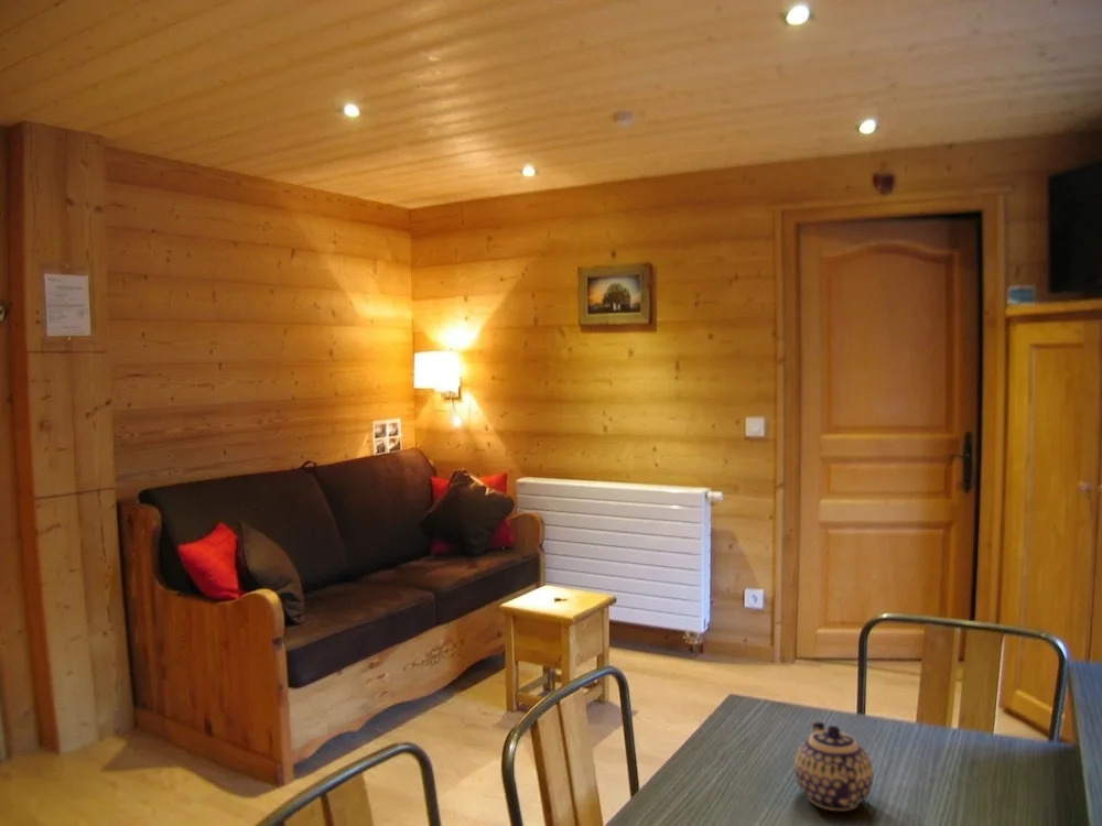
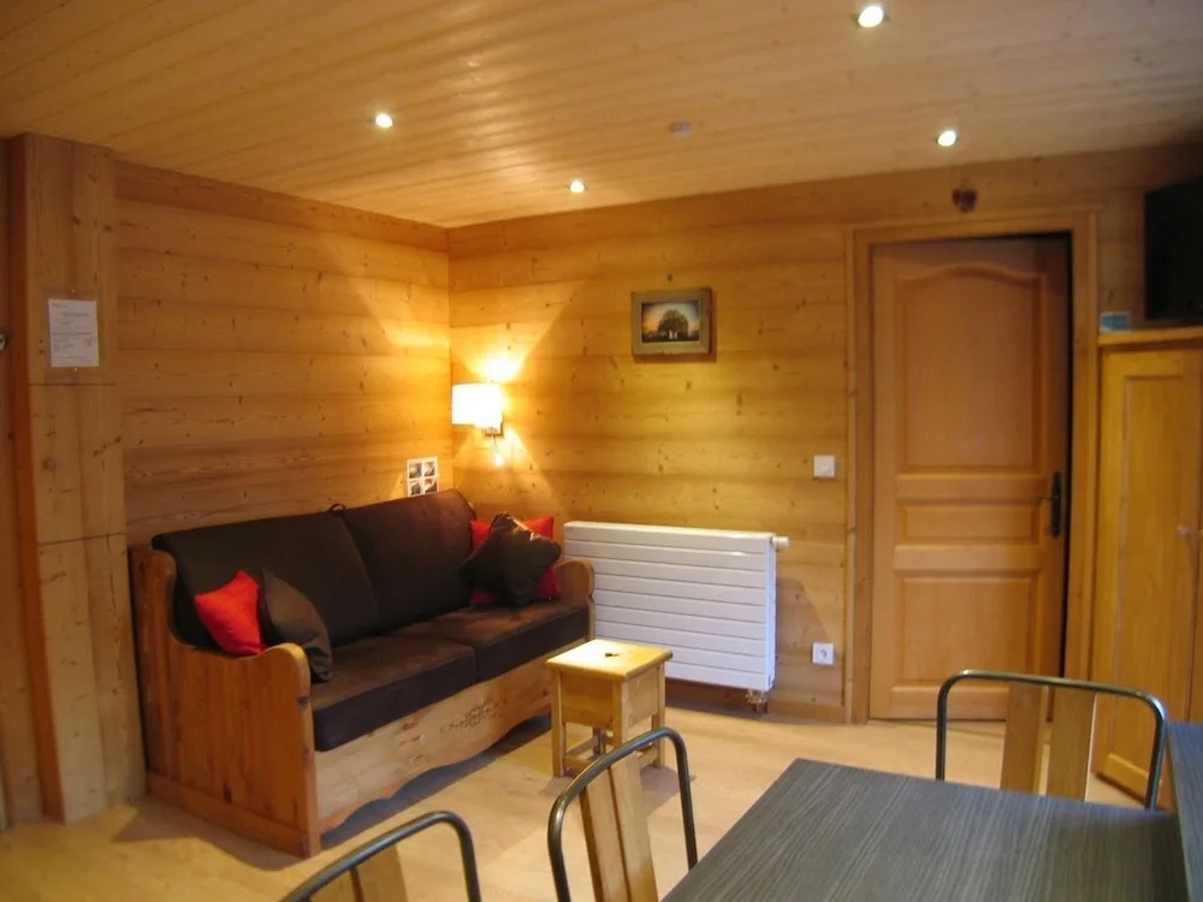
- teapot [793,719,874,812]
